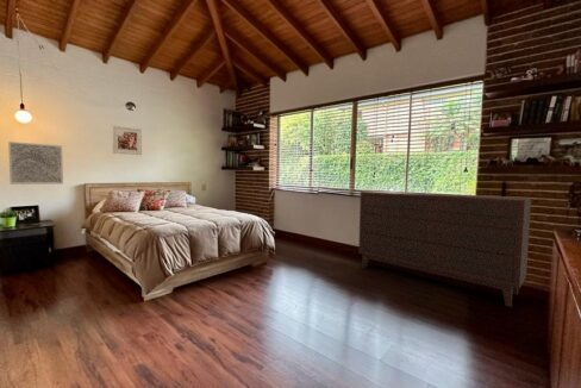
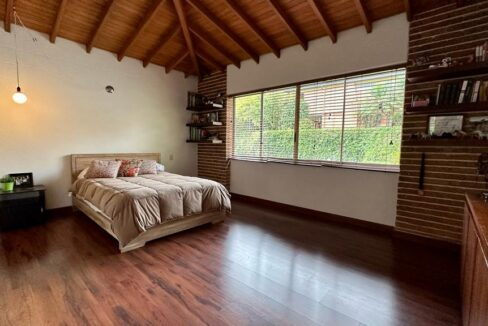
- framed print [111,125,143,156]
- wall art [7,140,64,186]
- dresser [357,189,532,308]
